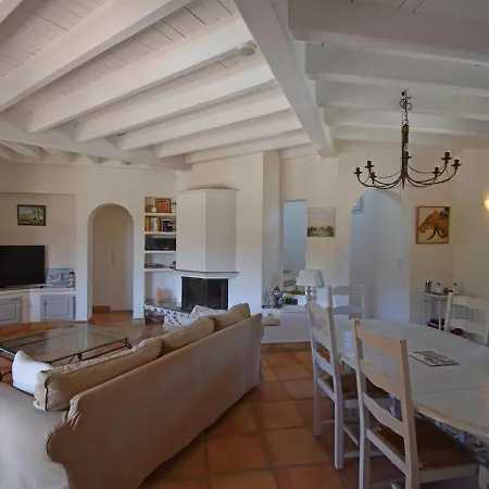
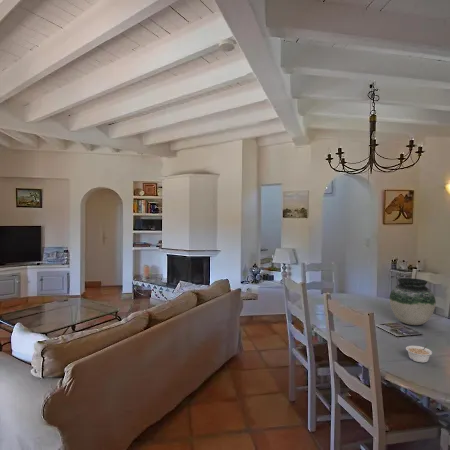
+ vase [388,277,437,326]
+ legume [405,344,433,364]
